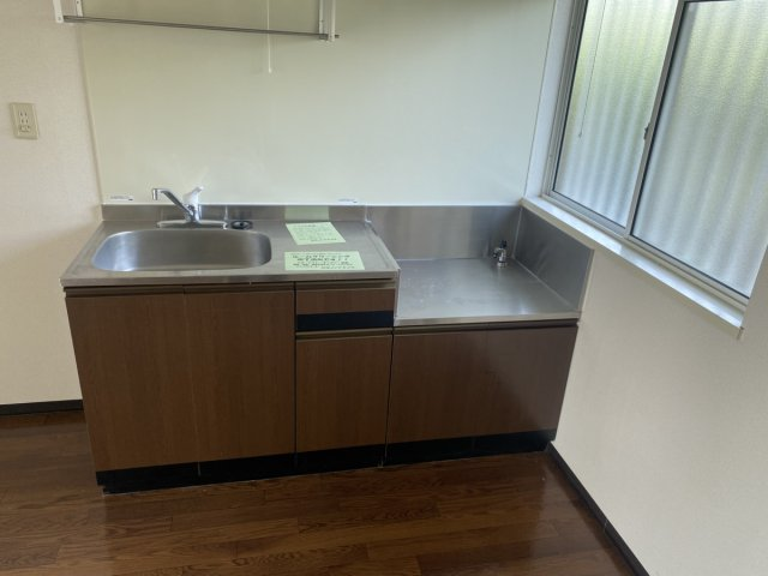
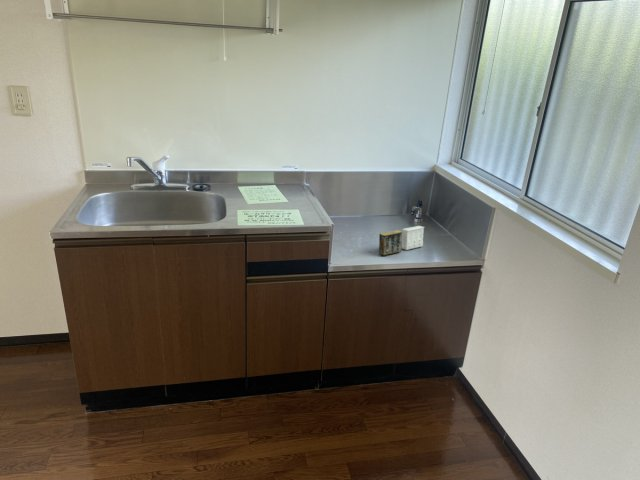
+ box [378,225,425,256]
